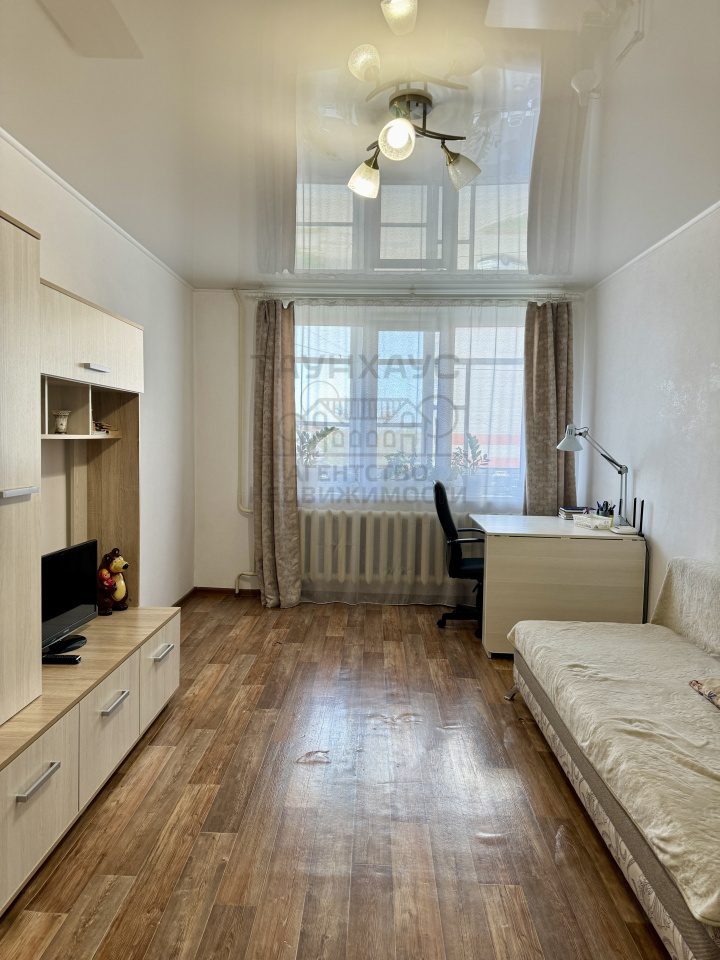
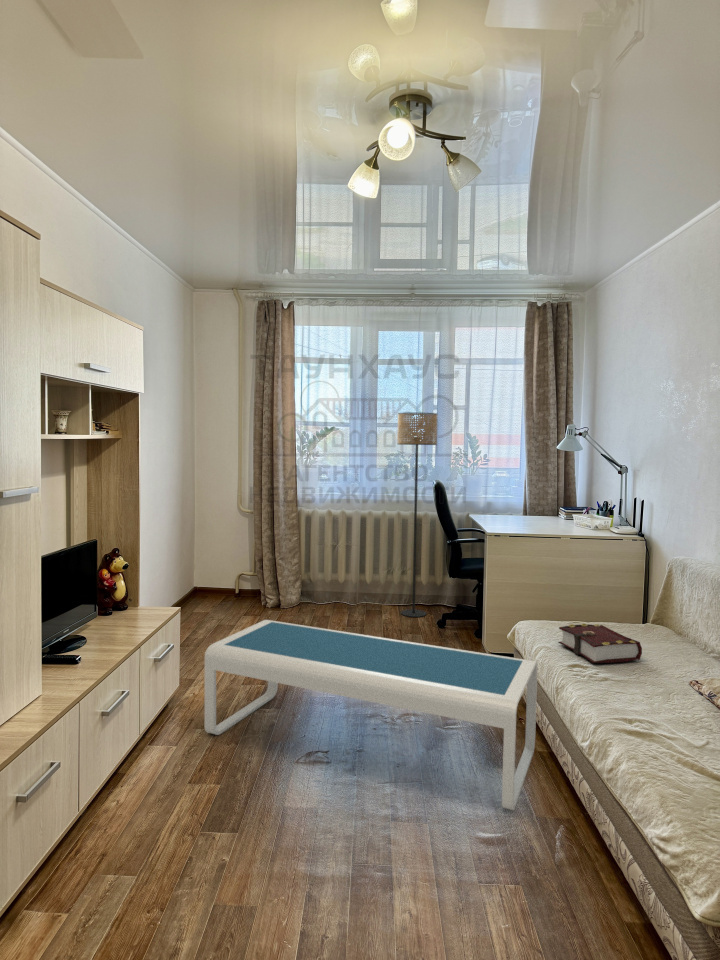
+ floor lamp [396,412,438,618]
+ coffee table [204,619,538,811]
+ book [557,622,643,664]
